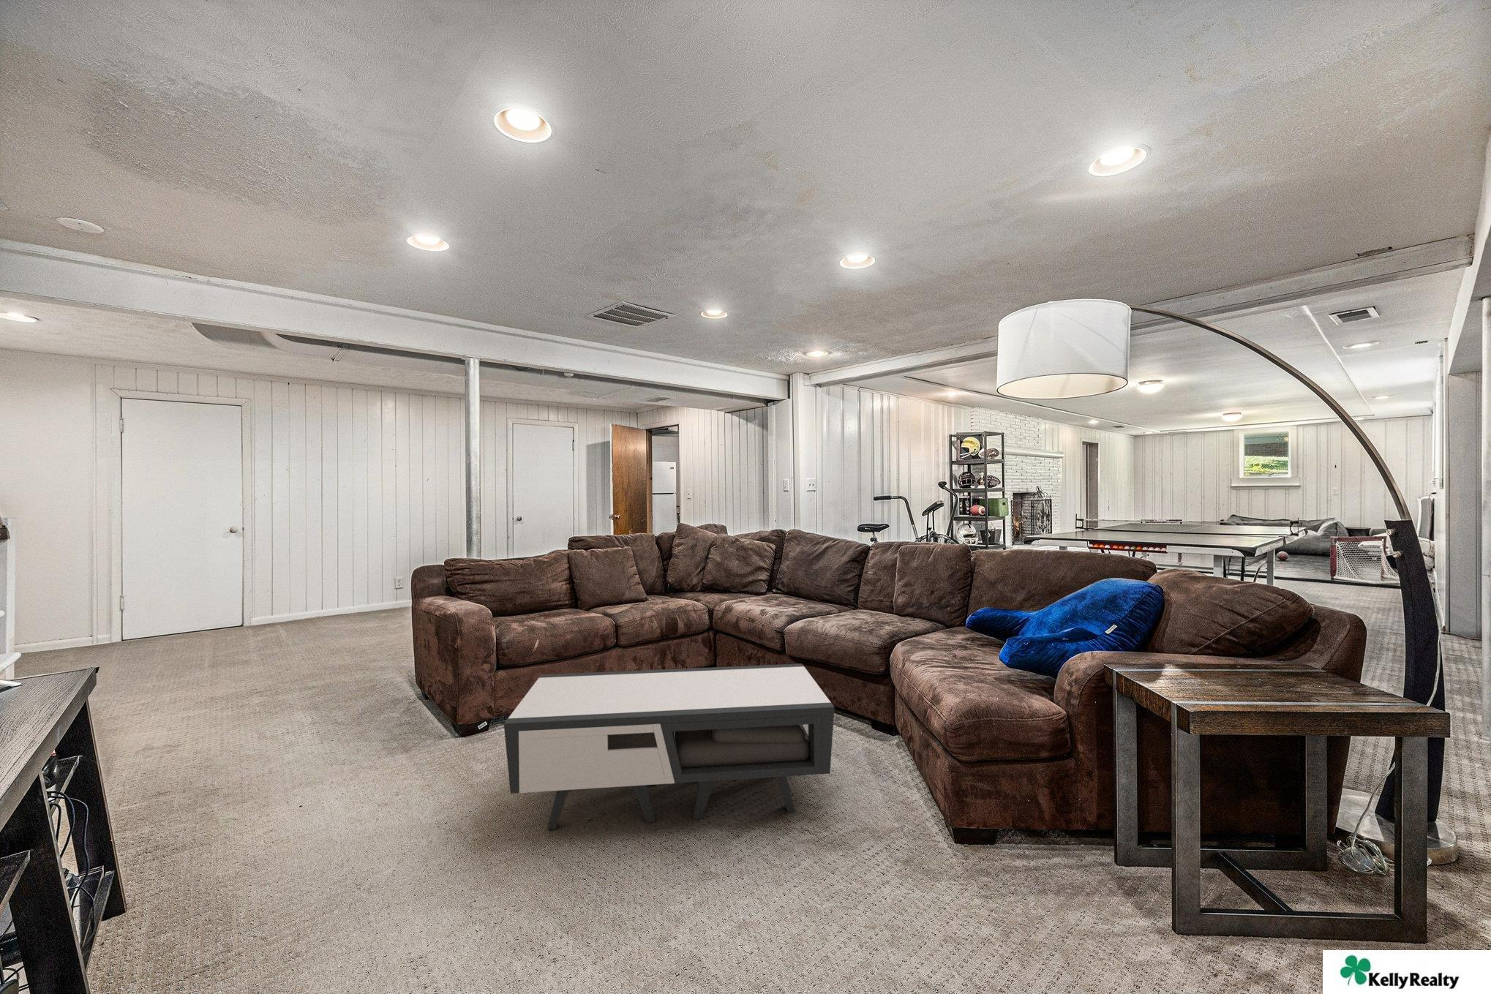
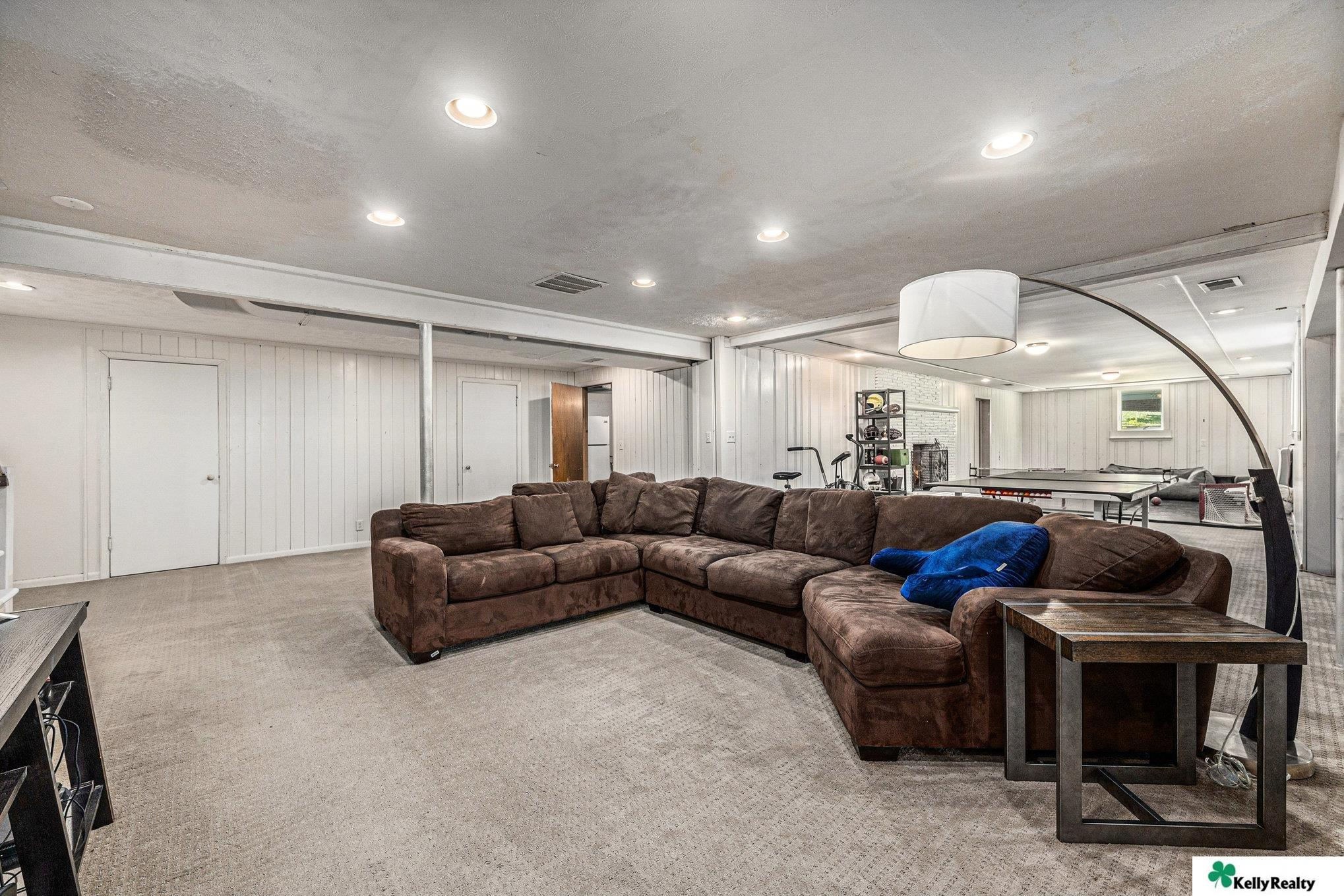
- coffee table [504,662,834,830]
